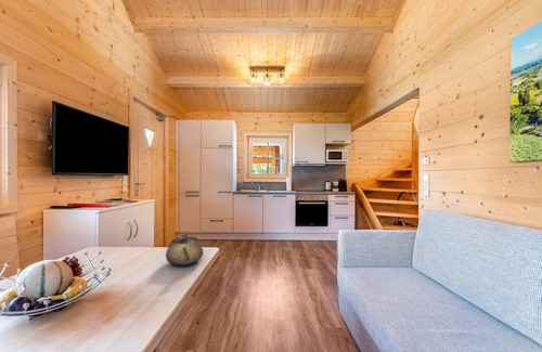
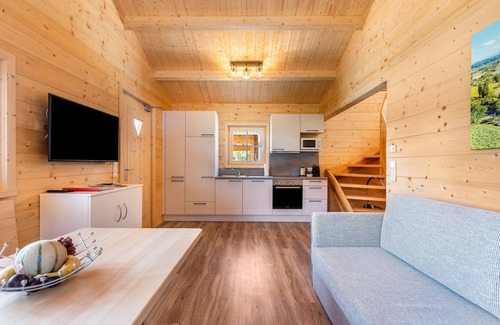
- teapot [165,233,204,268]
